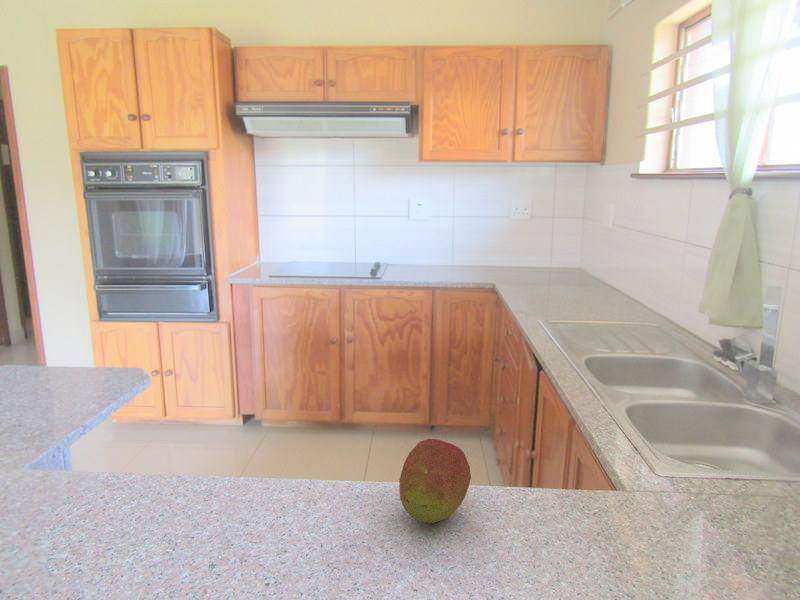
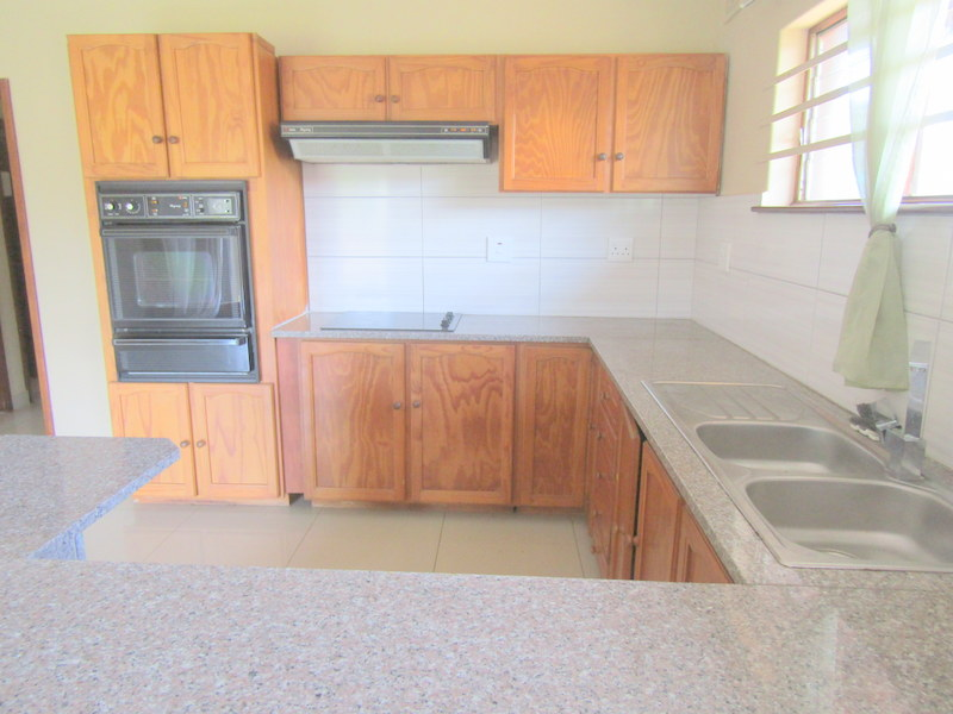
- fruit [398,438,472,524]
